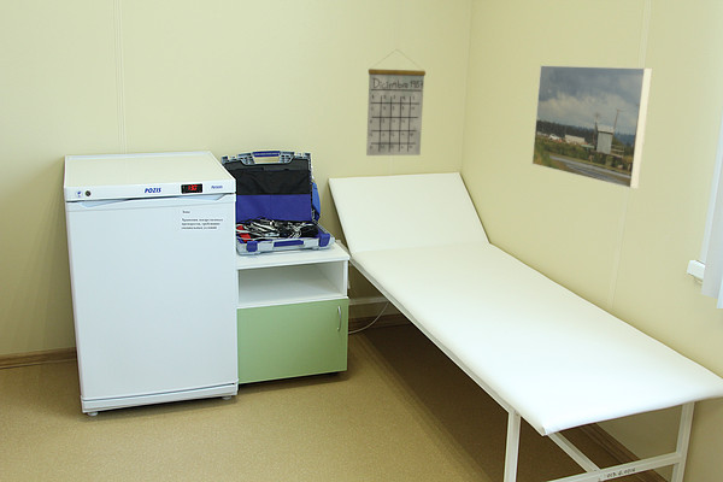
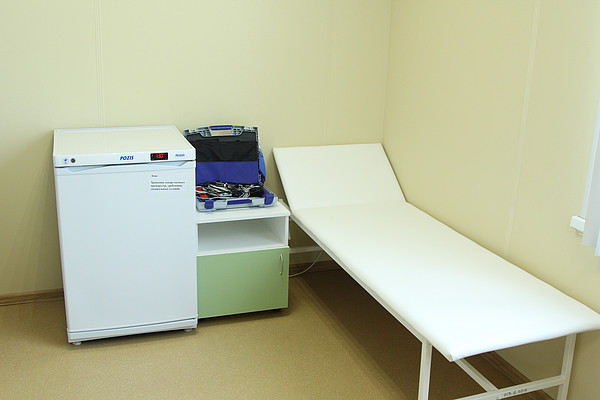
- calendar [365,48,427,157]
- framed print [530,64,654,190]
